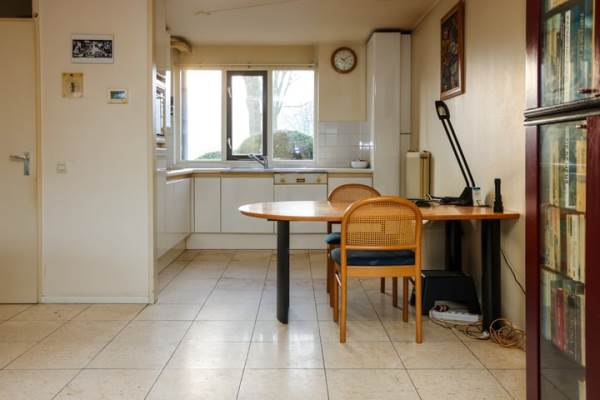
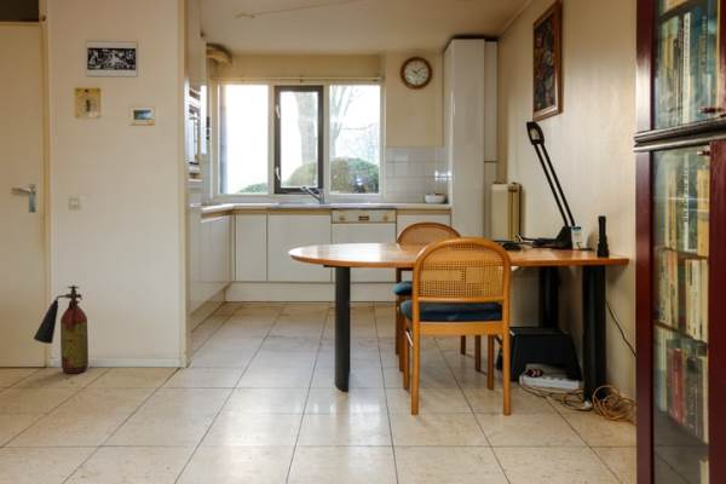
+ fire extinguisher [33,284,90,375]
